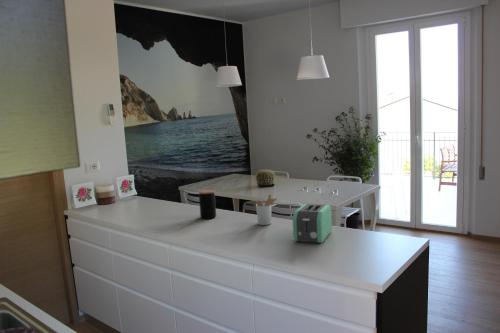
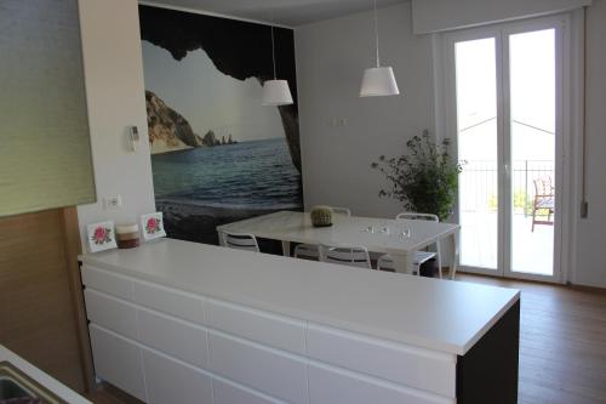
- toaster [292,203,333,244]
- coffee jar [198,189,217,220]
- utensil holder [255,193,278,226]
